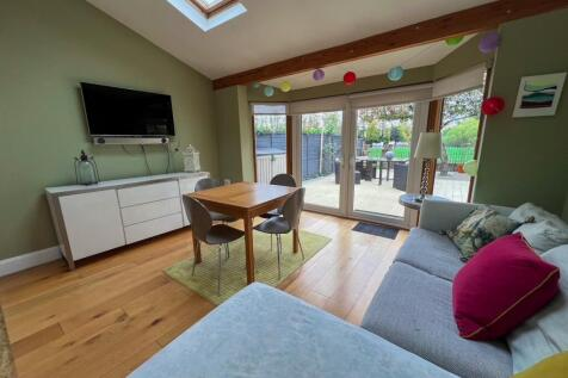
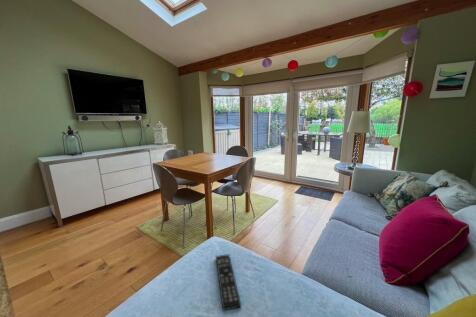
+ remote control [215,253,242,312]
